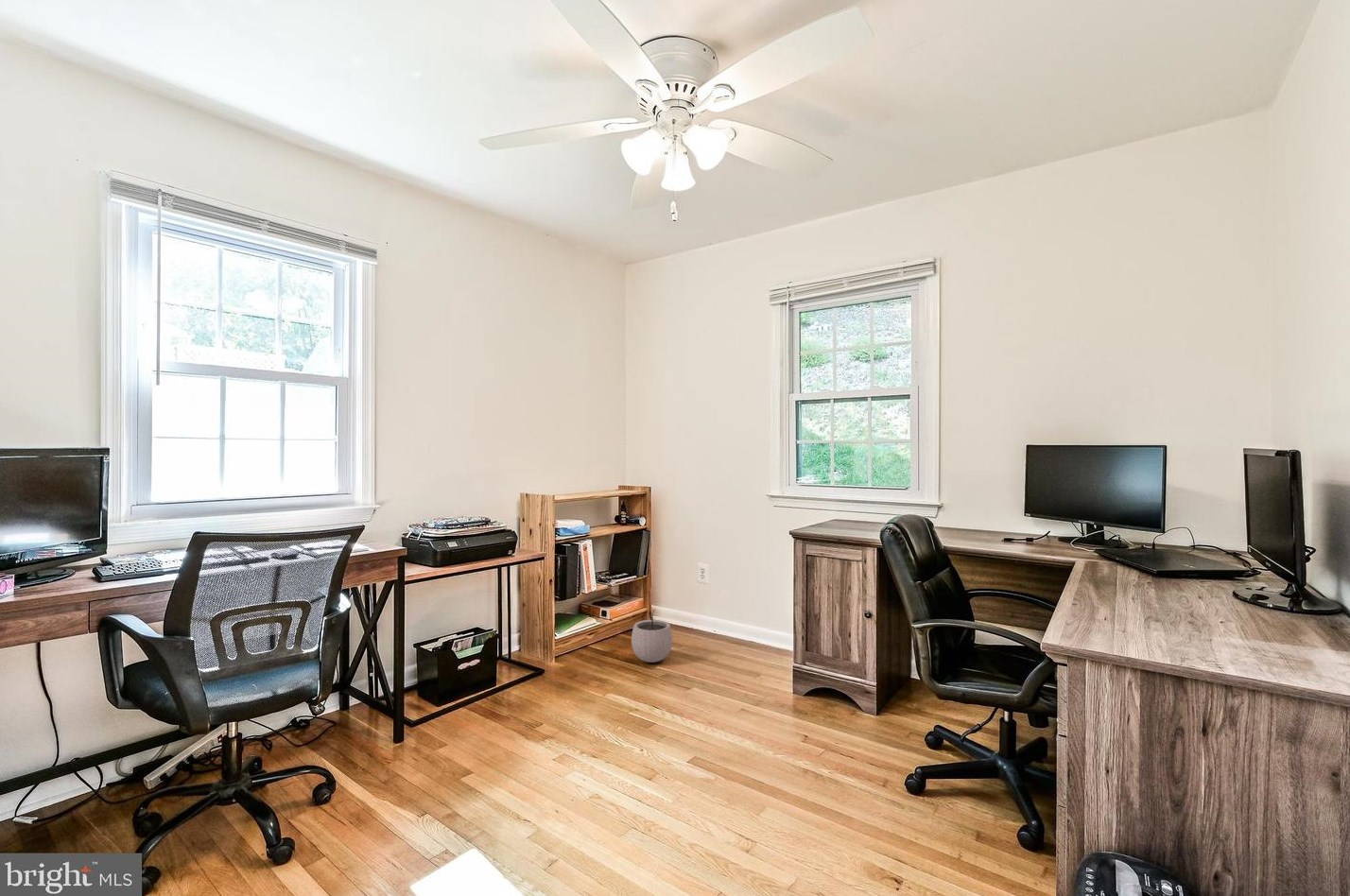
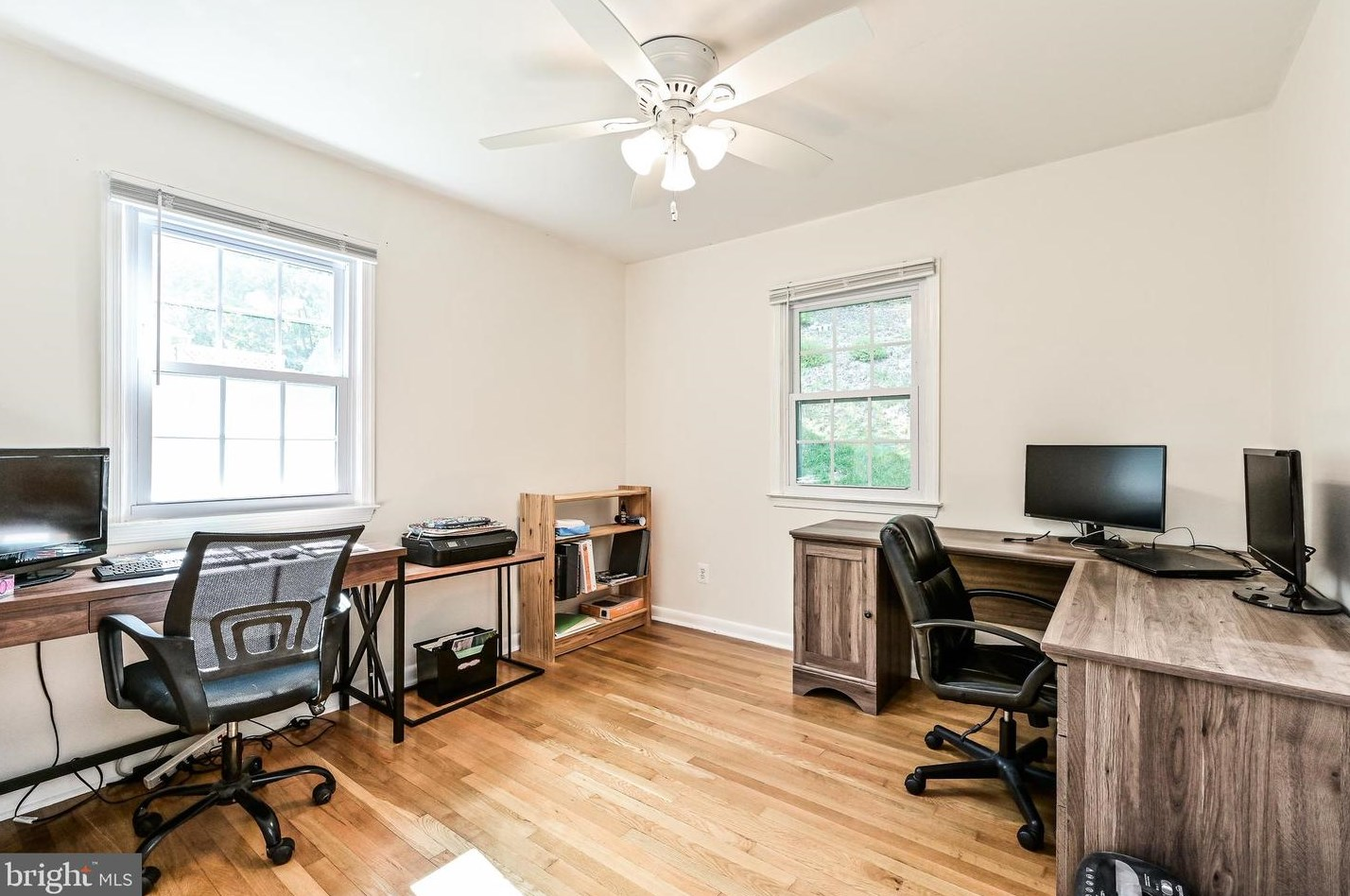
- plant pot [631,609,673,663]
